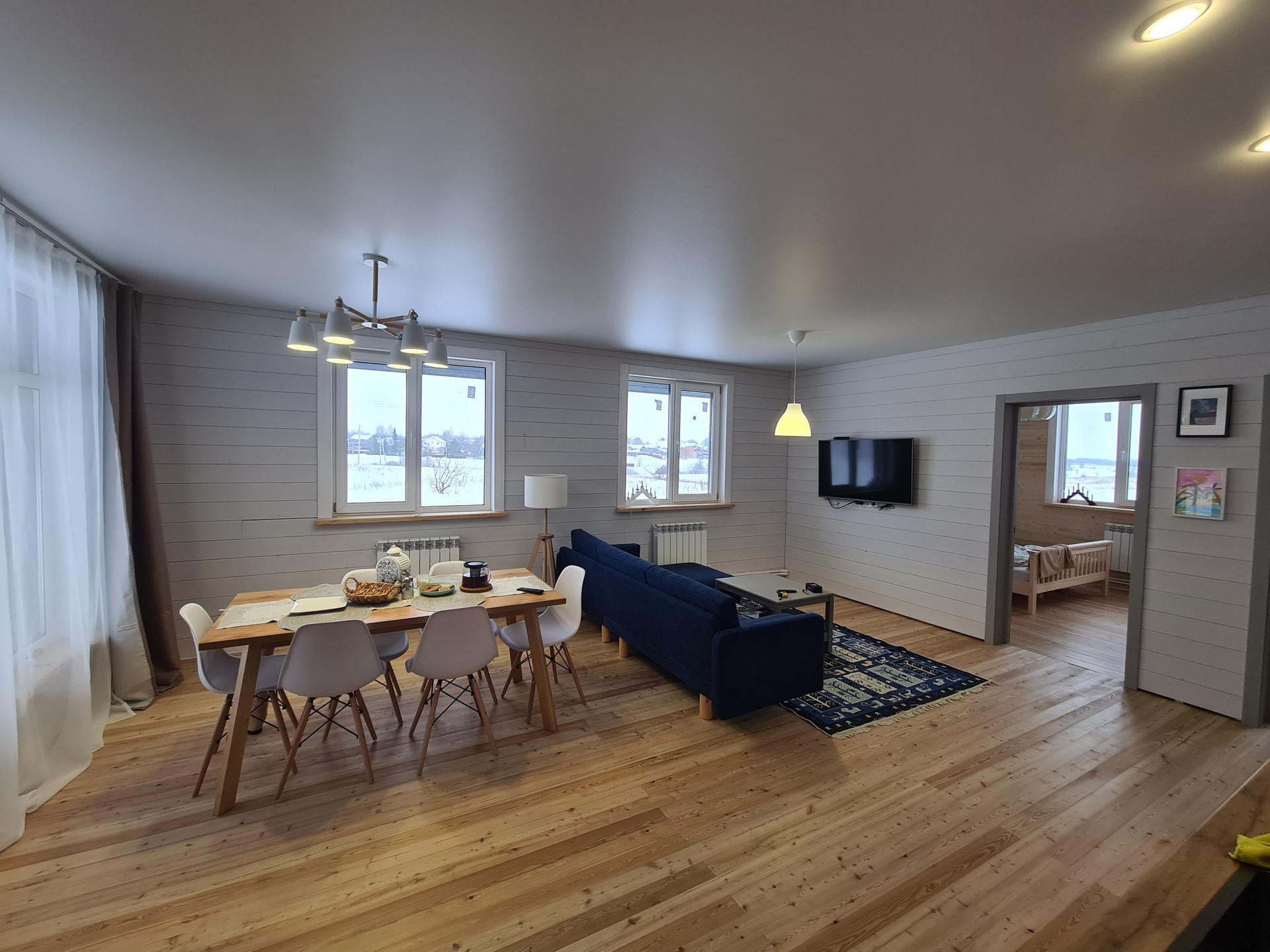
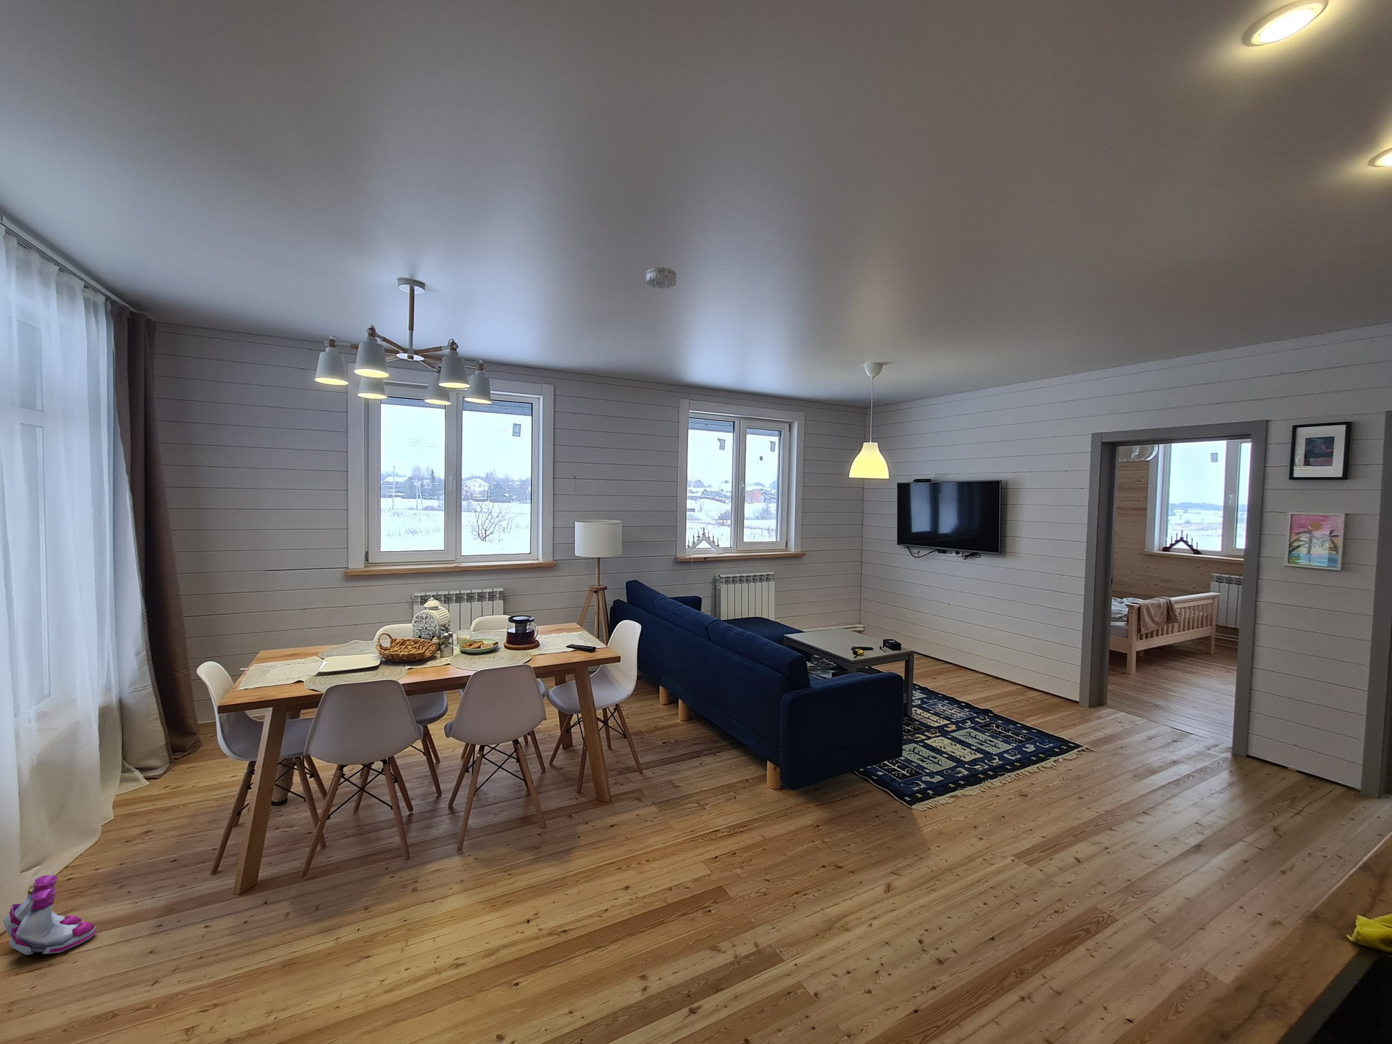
+ smoke detector [646,266,677,290]
+ boots [2,874,98,955]
